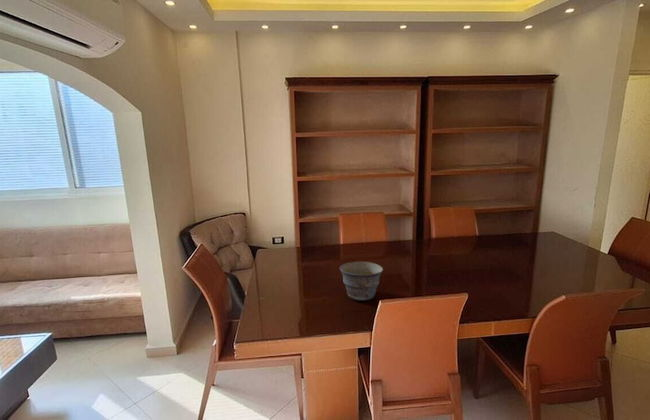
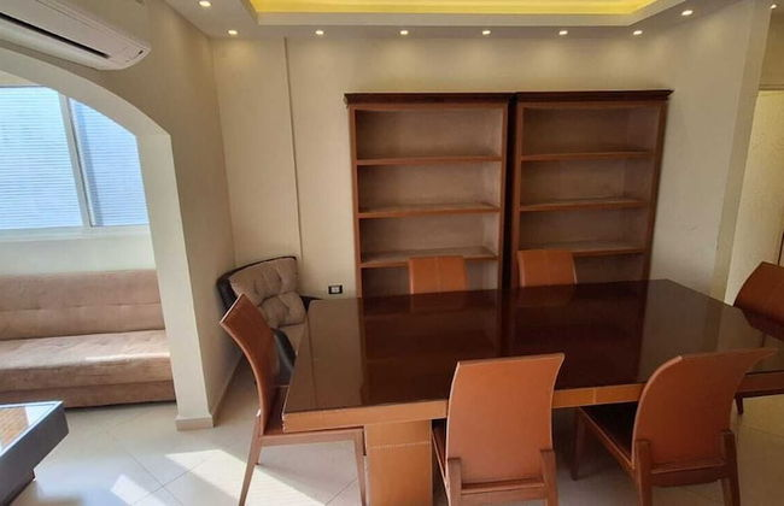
- bowl [339,261,384,302]
